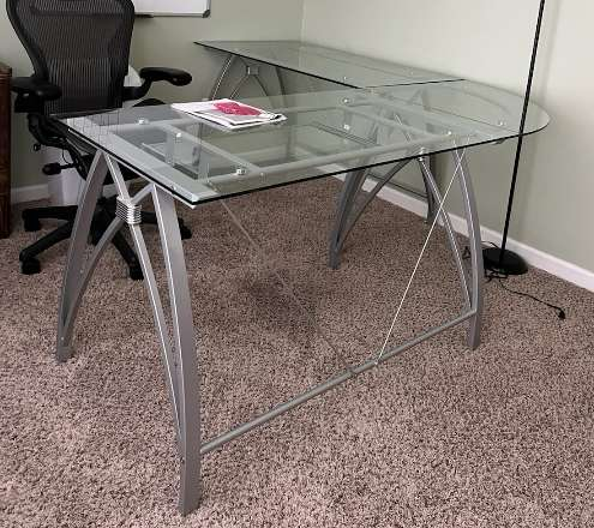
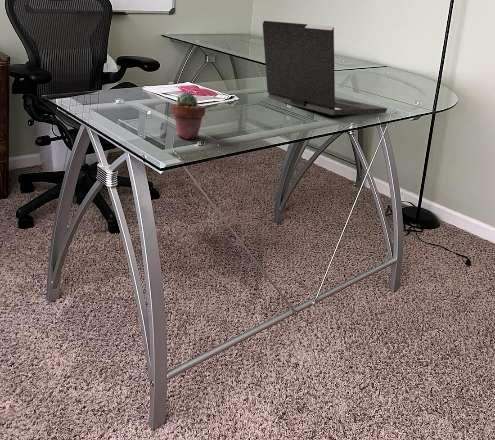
+ potted succulent [171,91,207,140]
+ laptop [262,20,388,116]
